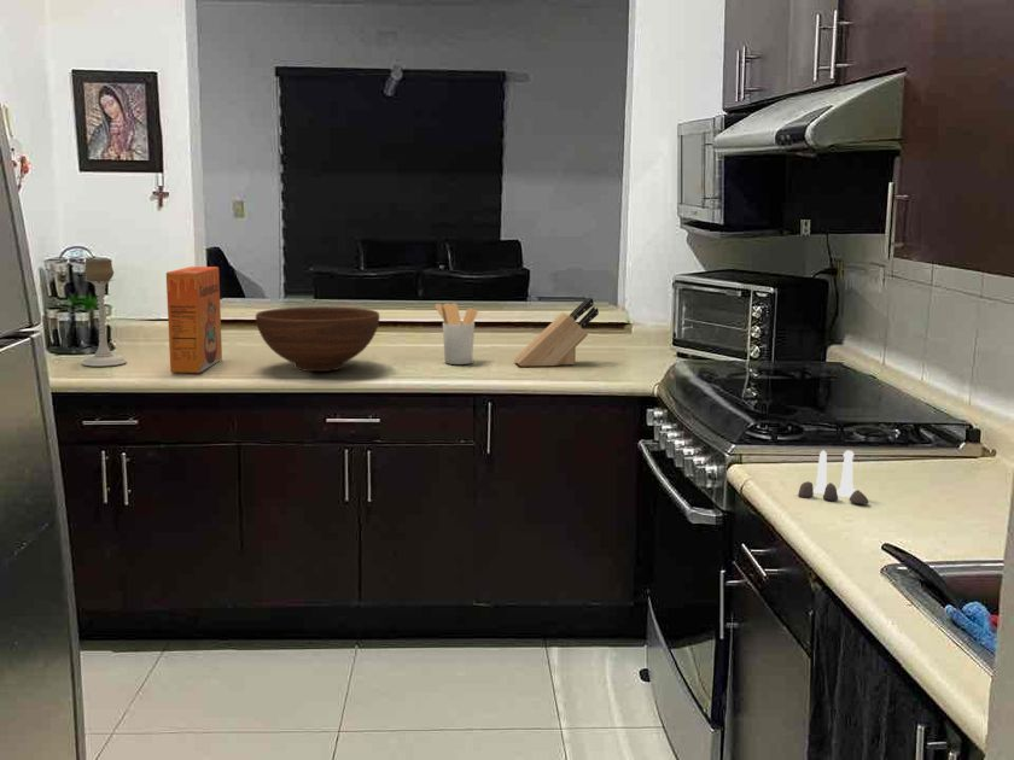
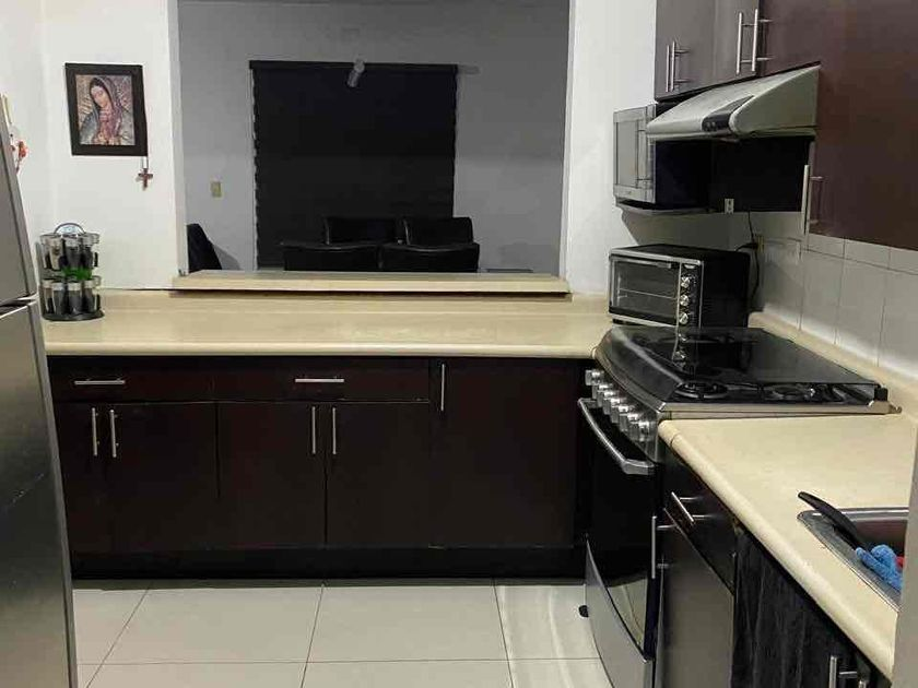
- salt and pepper shaker set [797,449,869,505]
- utensil holder [433,302,479,366]
- cereal box [165,265,223,374]
- knife block [512,297,600,368]
- candle holder [81,258,128,368]
- fruit bowl [255,305,380,373]
